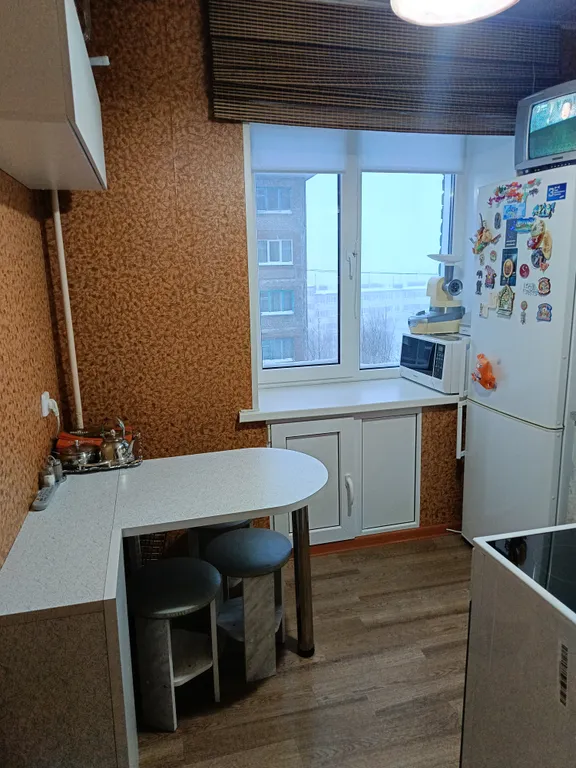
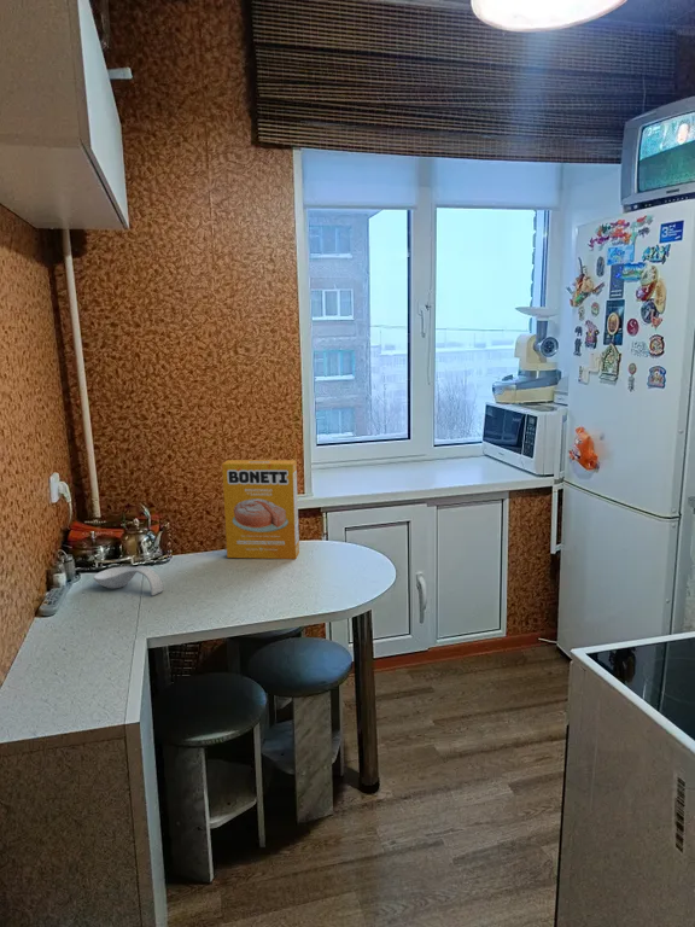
+ spoon rest [92,565,165,596]
+ cereal box [221,459,300,560]
